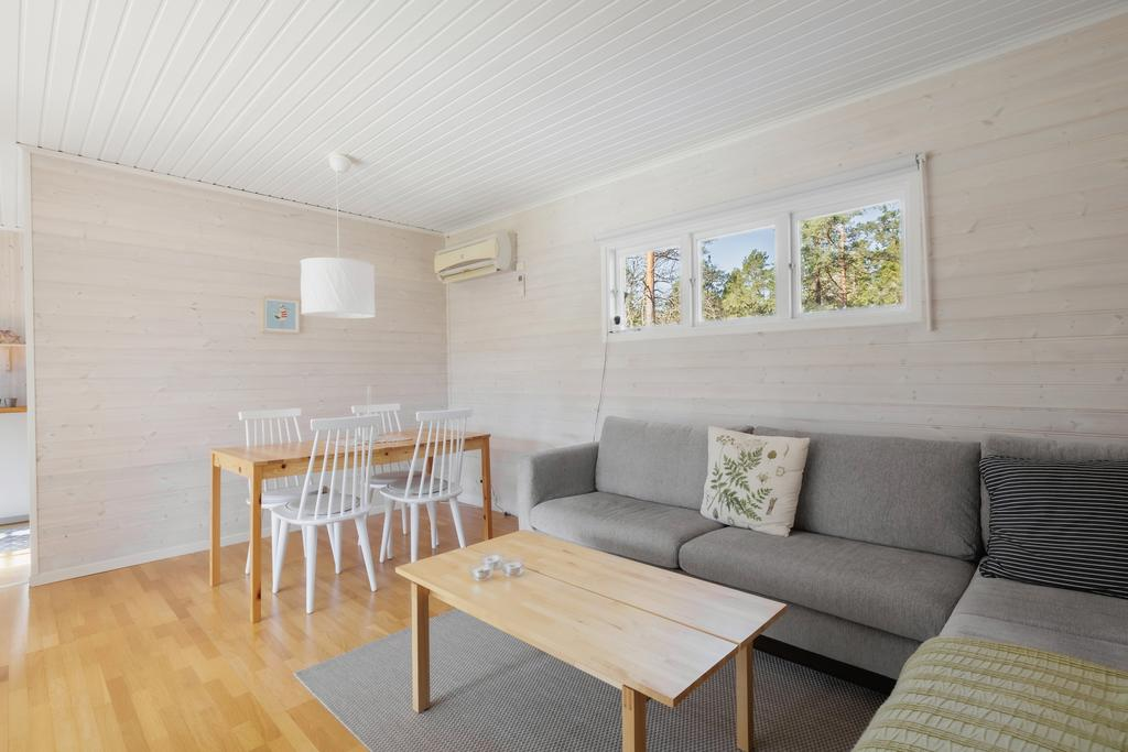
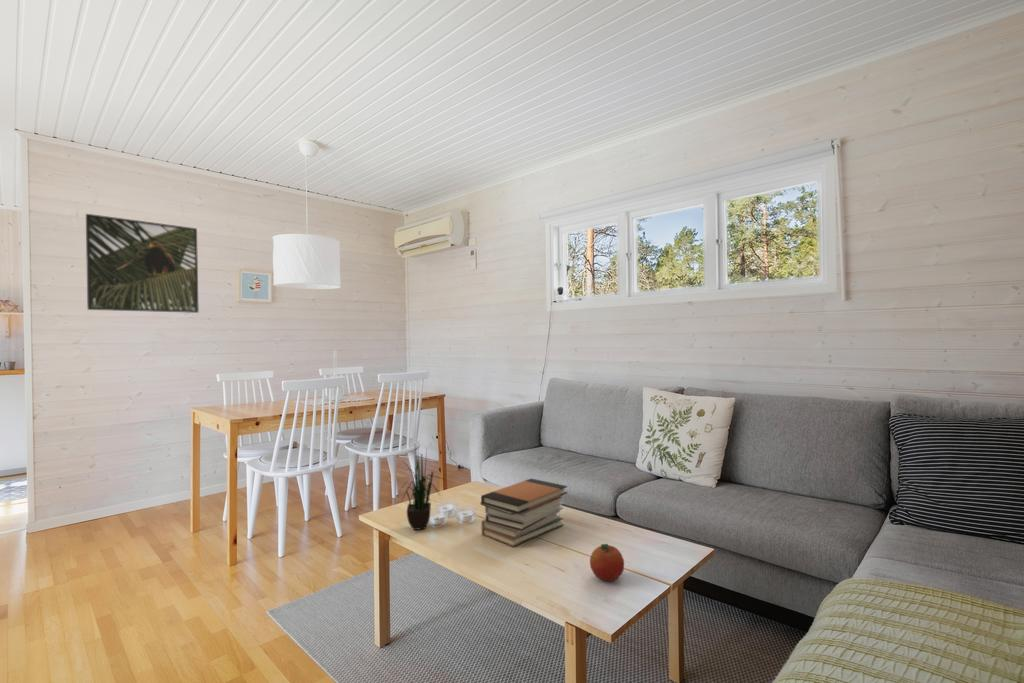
+ fruit [589,543,625,582]
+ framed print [85,213,200,314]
+ book stack [480,477,568,548]
+ potted plant [396,445,446,531]
